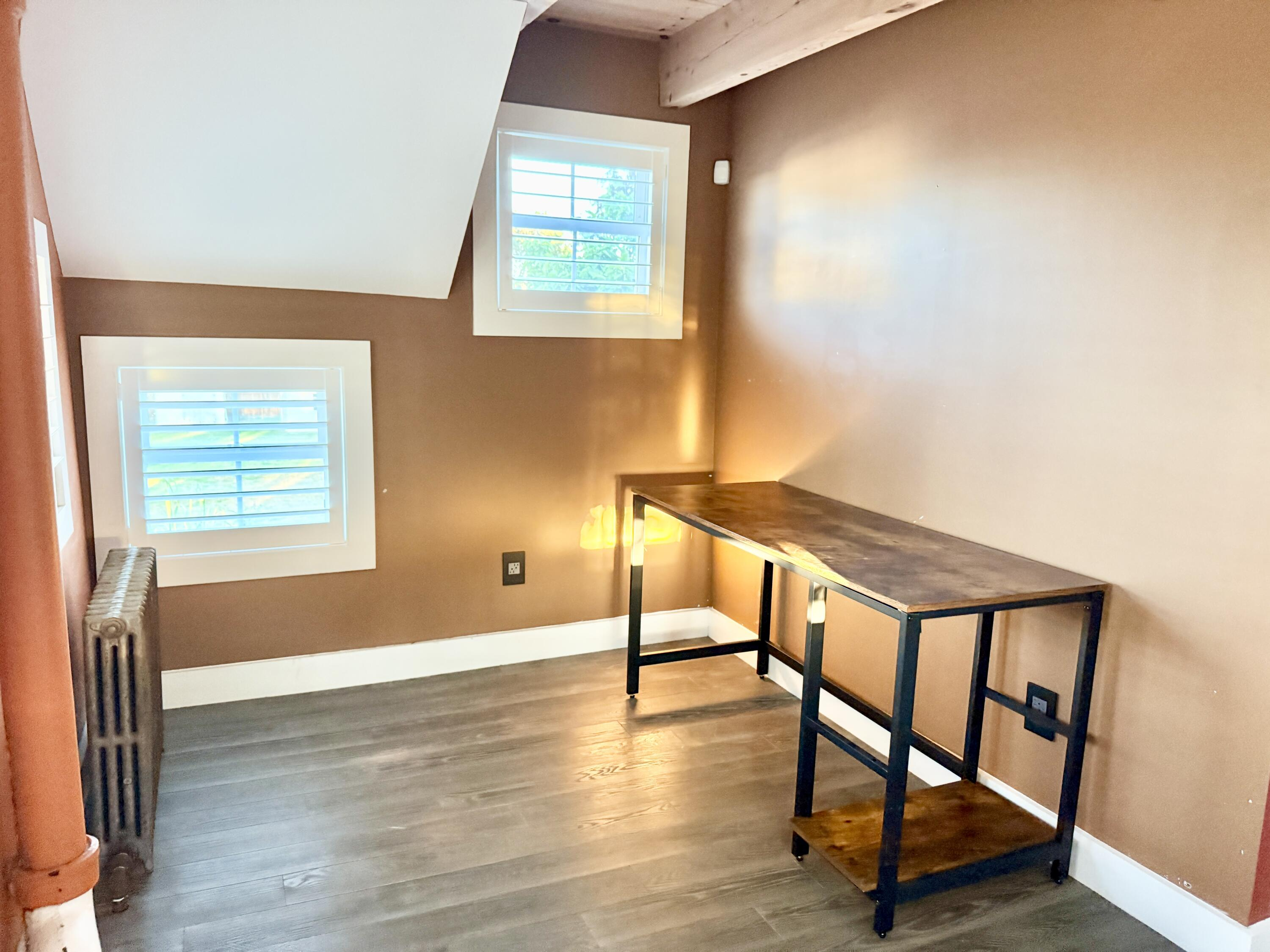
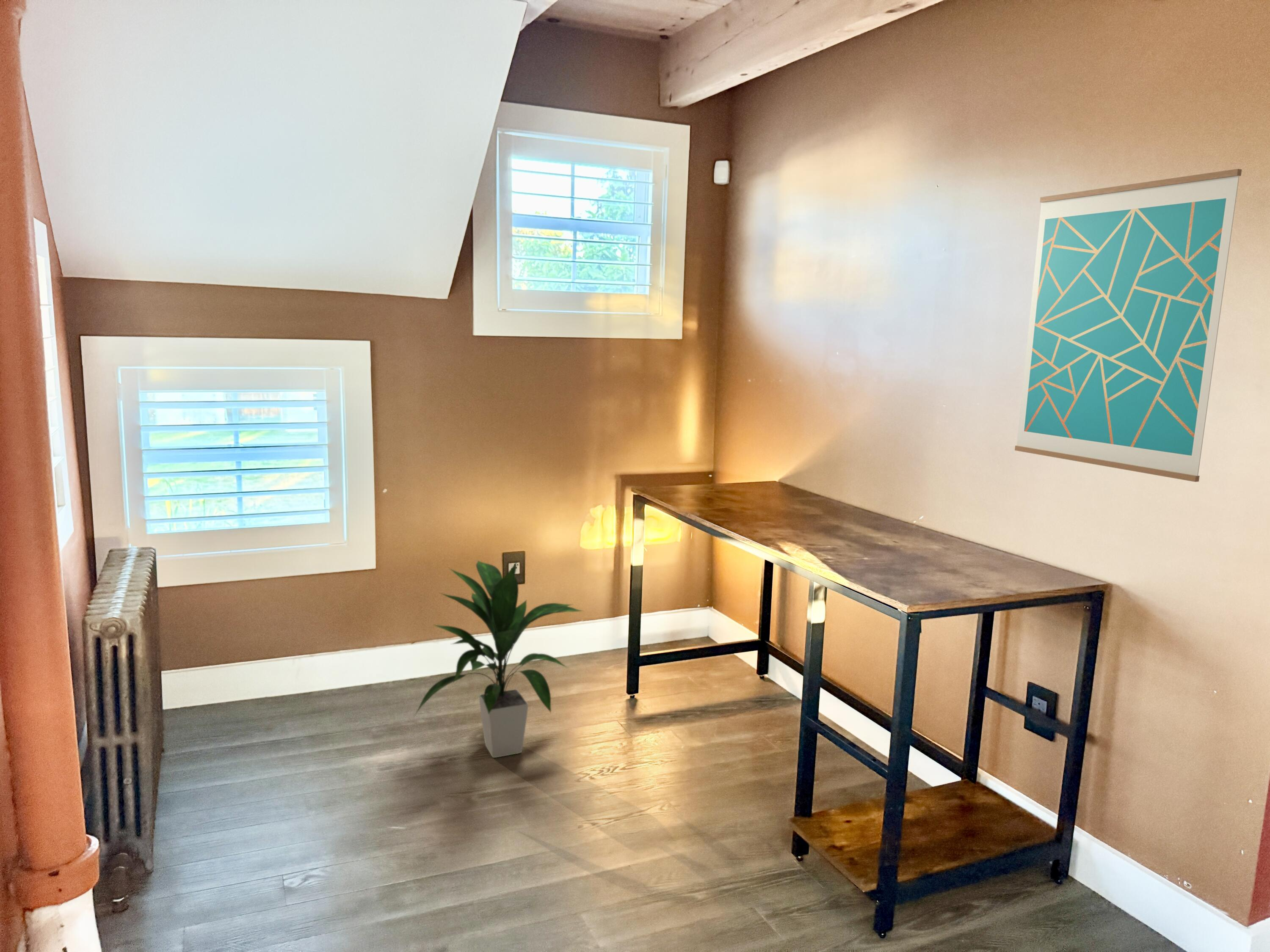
+ wall art [1014,168,1242,482]
+ indoor plant [413,560,584,758]
